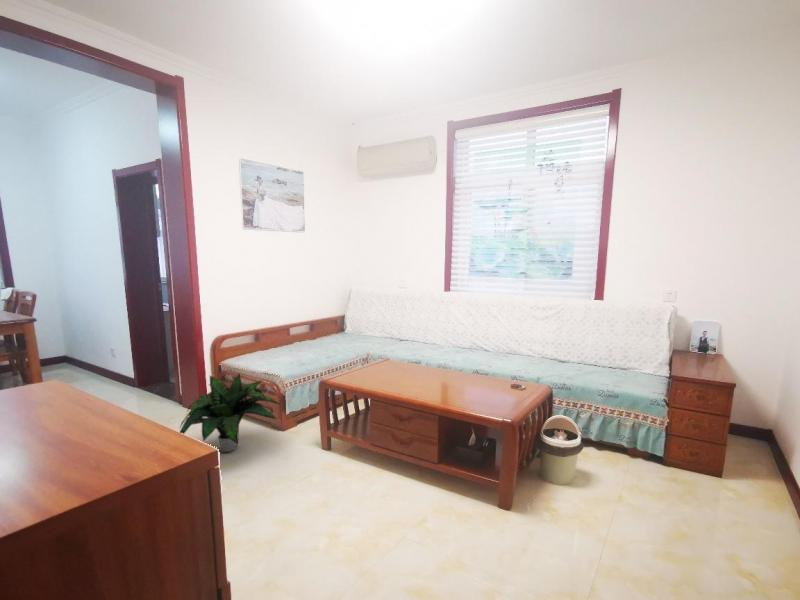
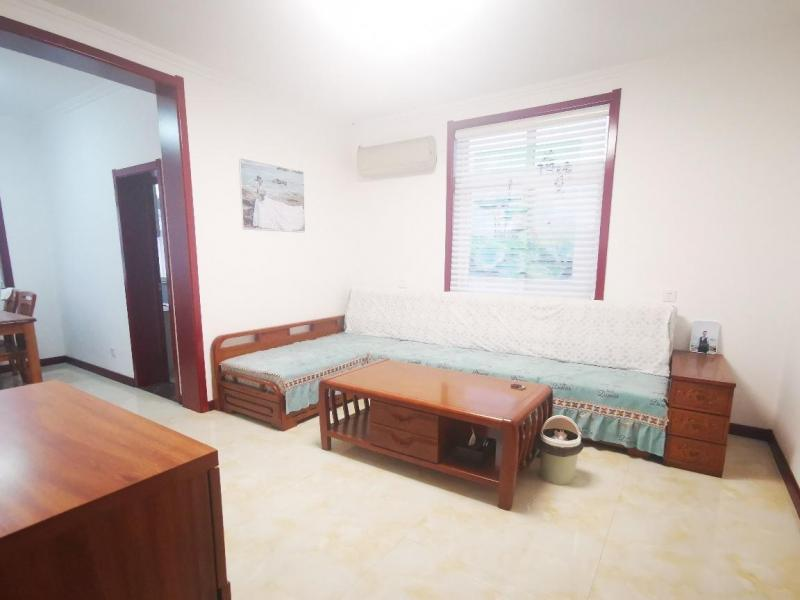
- potted plant [178,372,281,453]
